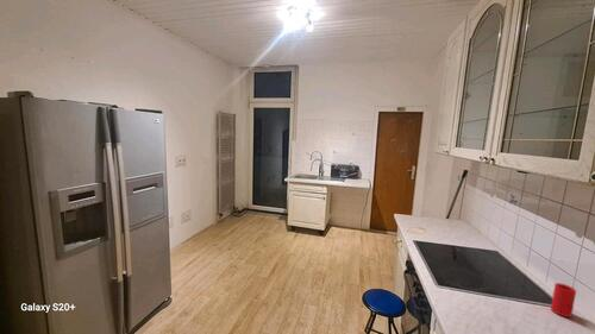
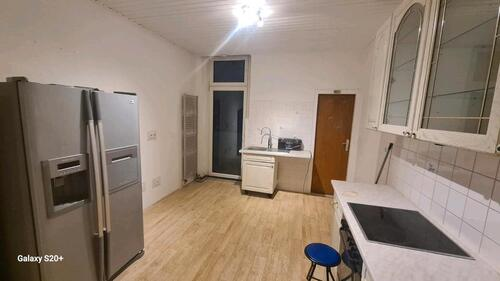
- cup [550,282,577,319]
